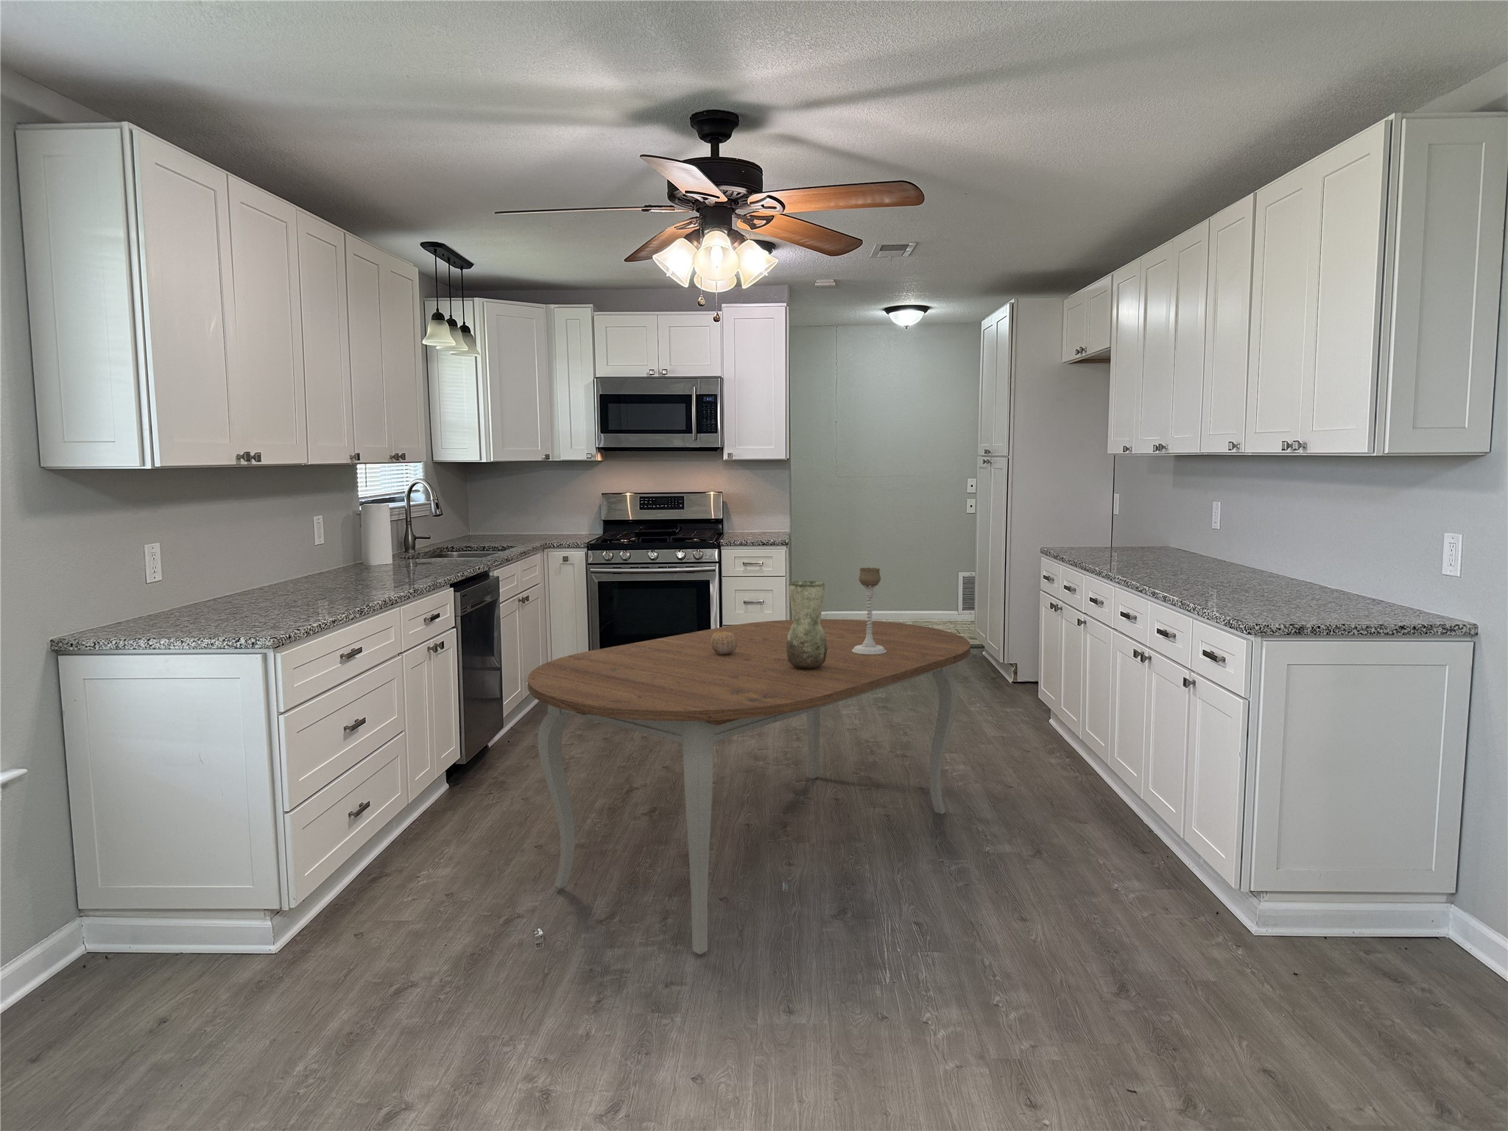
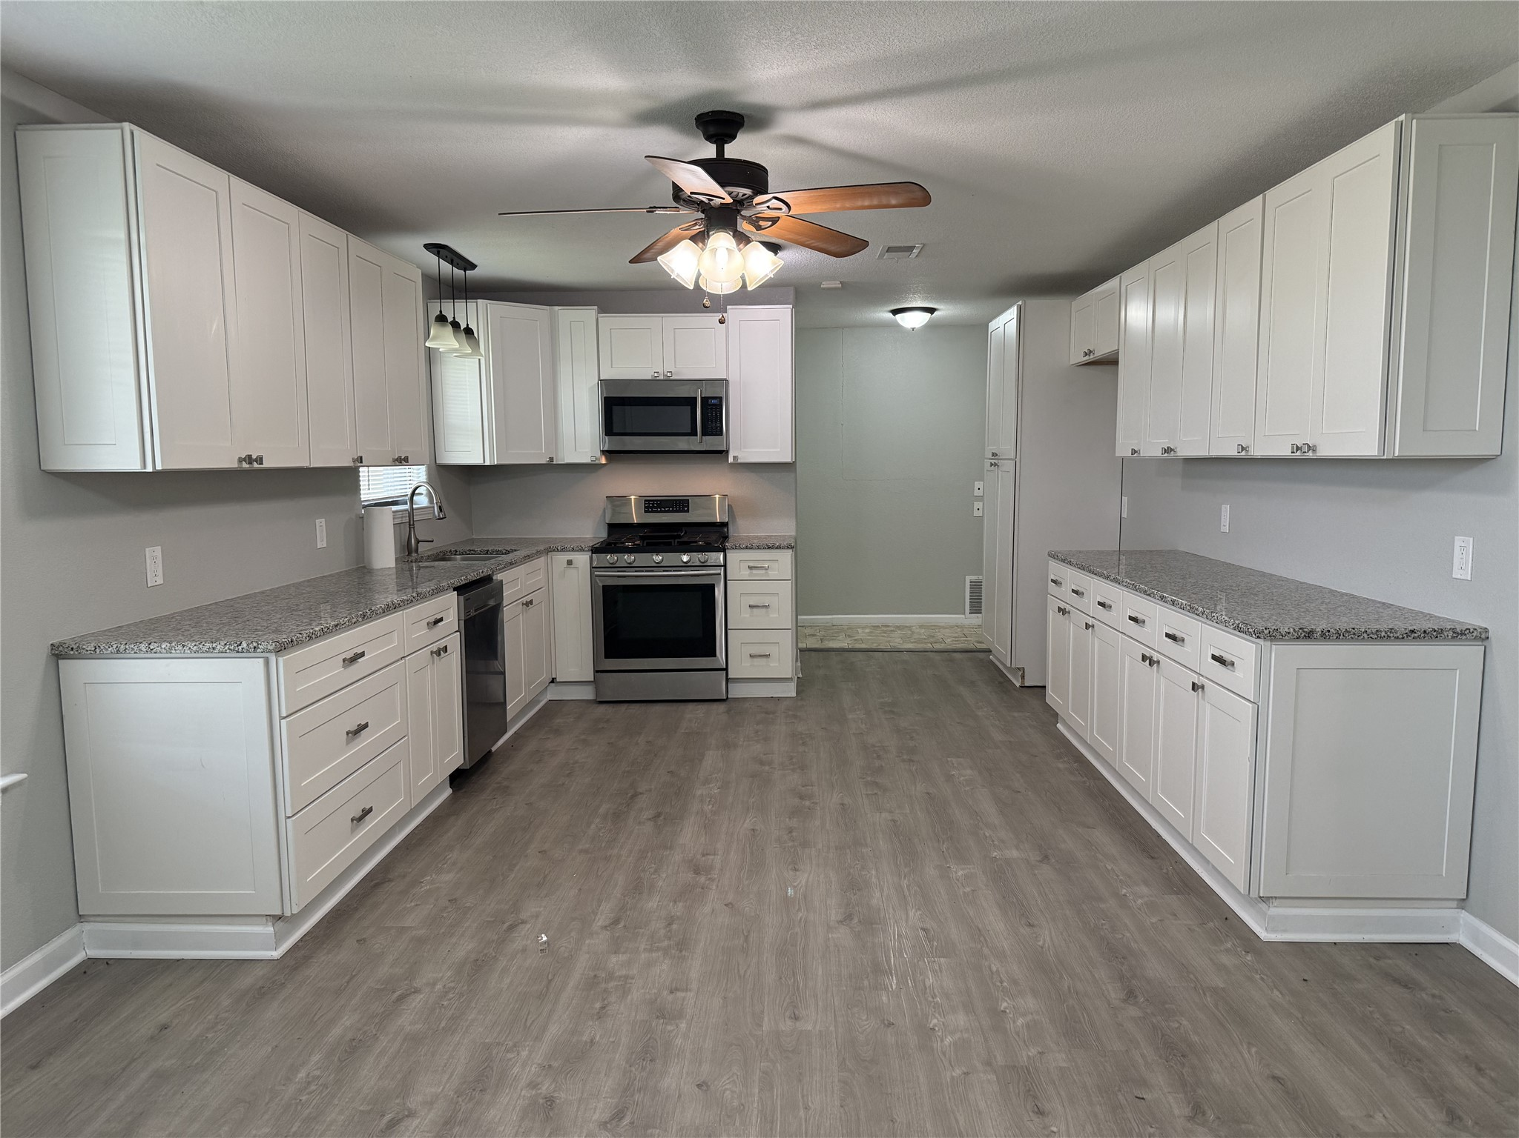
- fruit [710,632,737,655]
- candle holder [851,567,887,655]
- dining table [527,619,971,955]
- vase [786,580,826,669]
